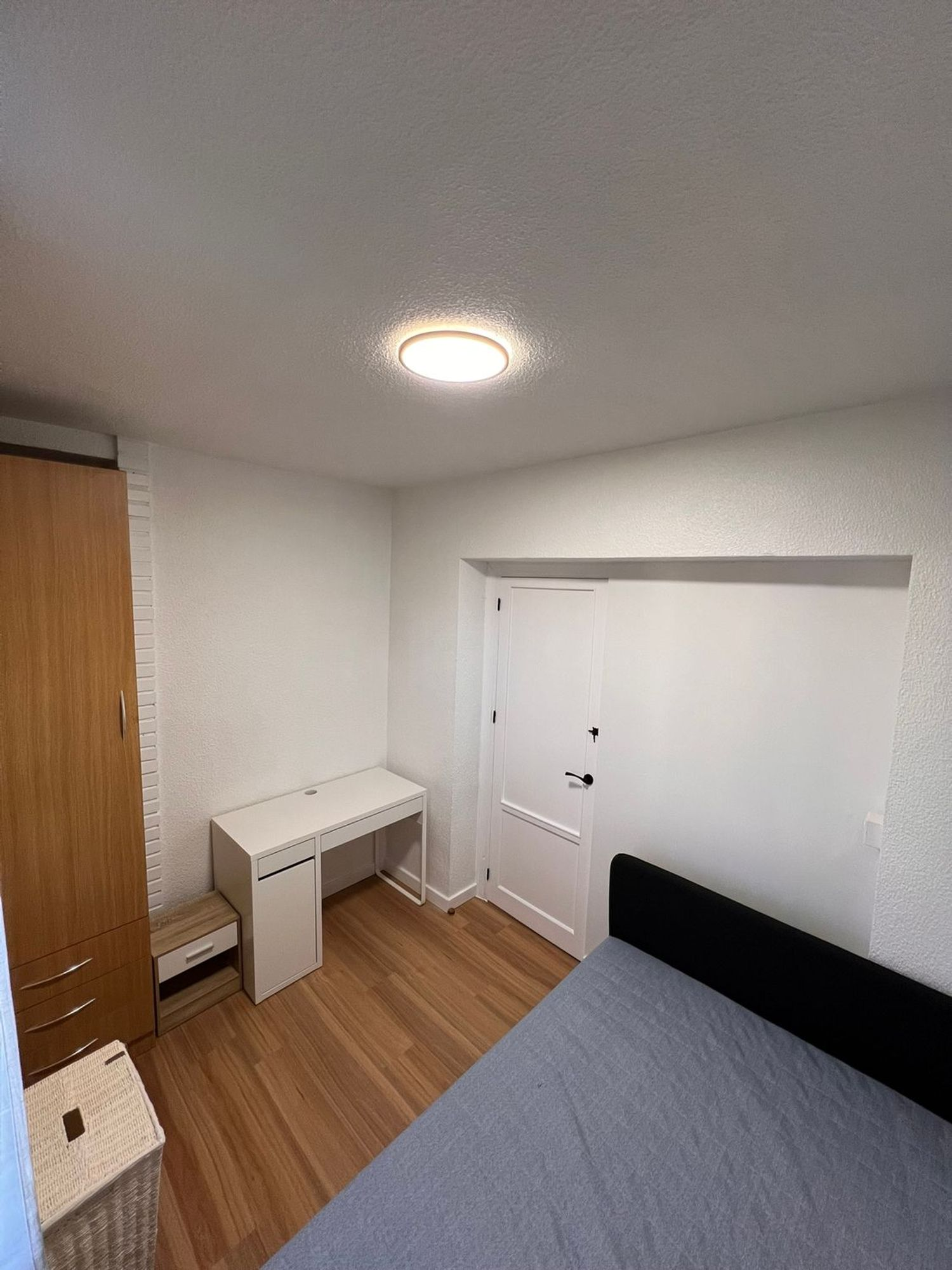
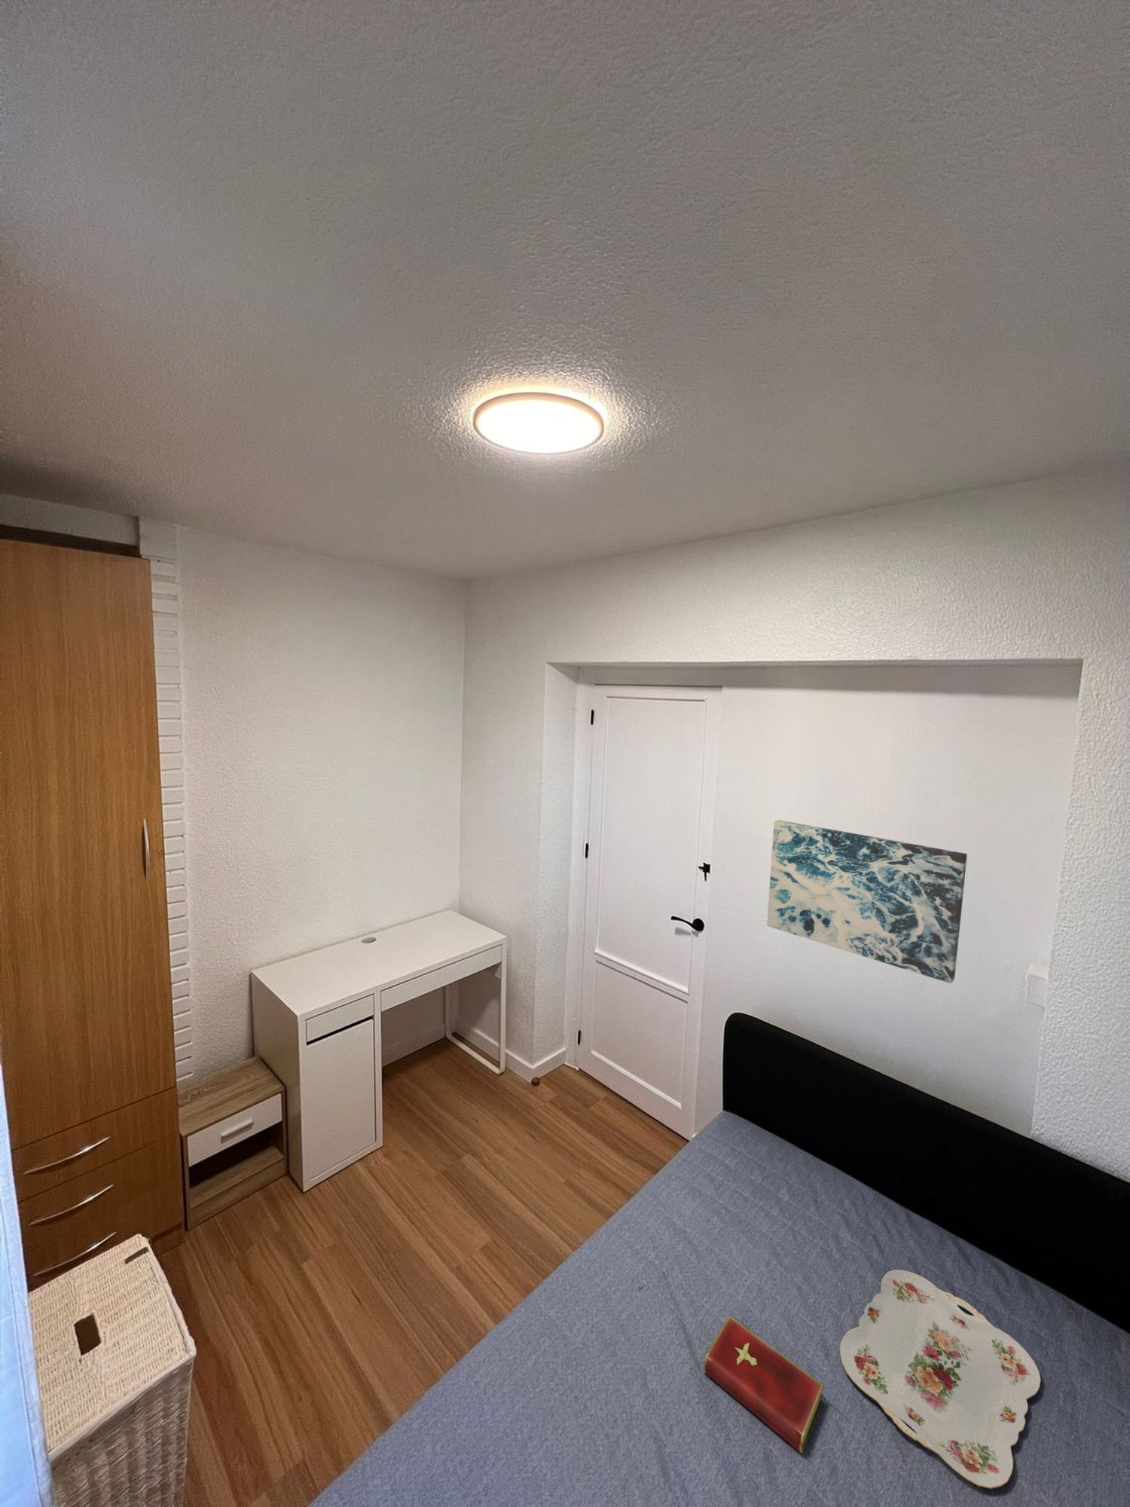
+ hardcover book [703,1315,824,1455]
+ serving tray [839,1268,1042,1489]
+ wall art [766,819,969,984]
